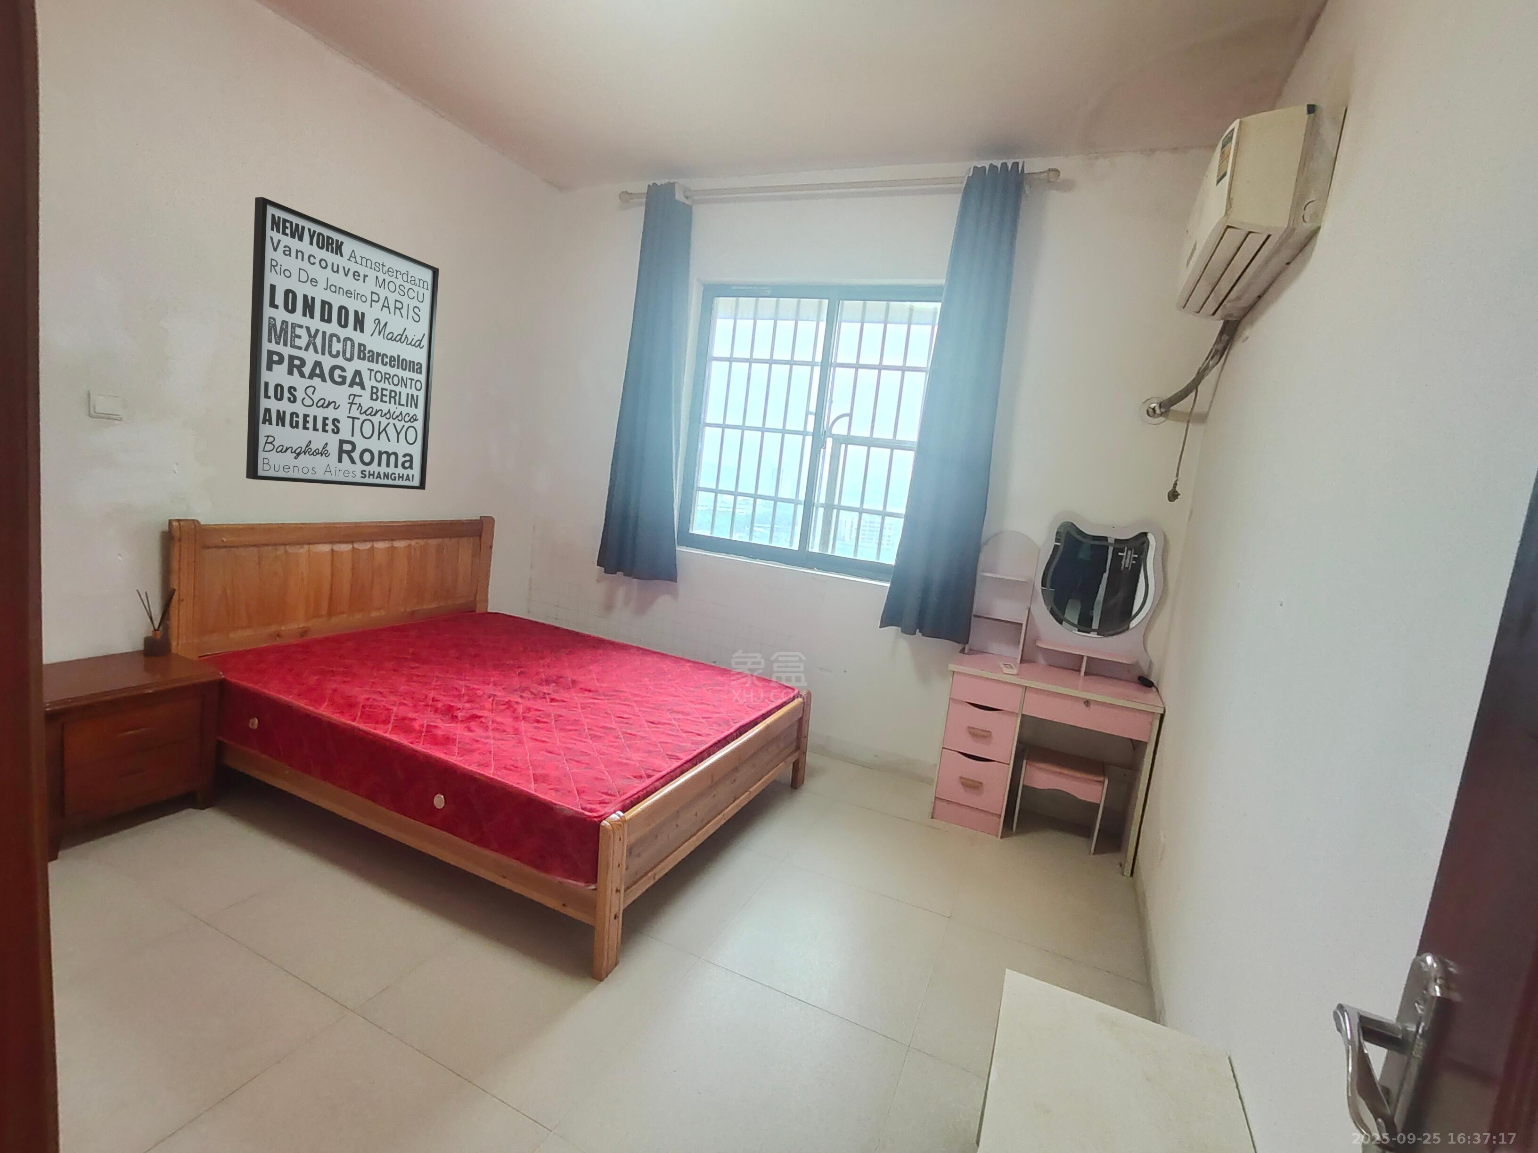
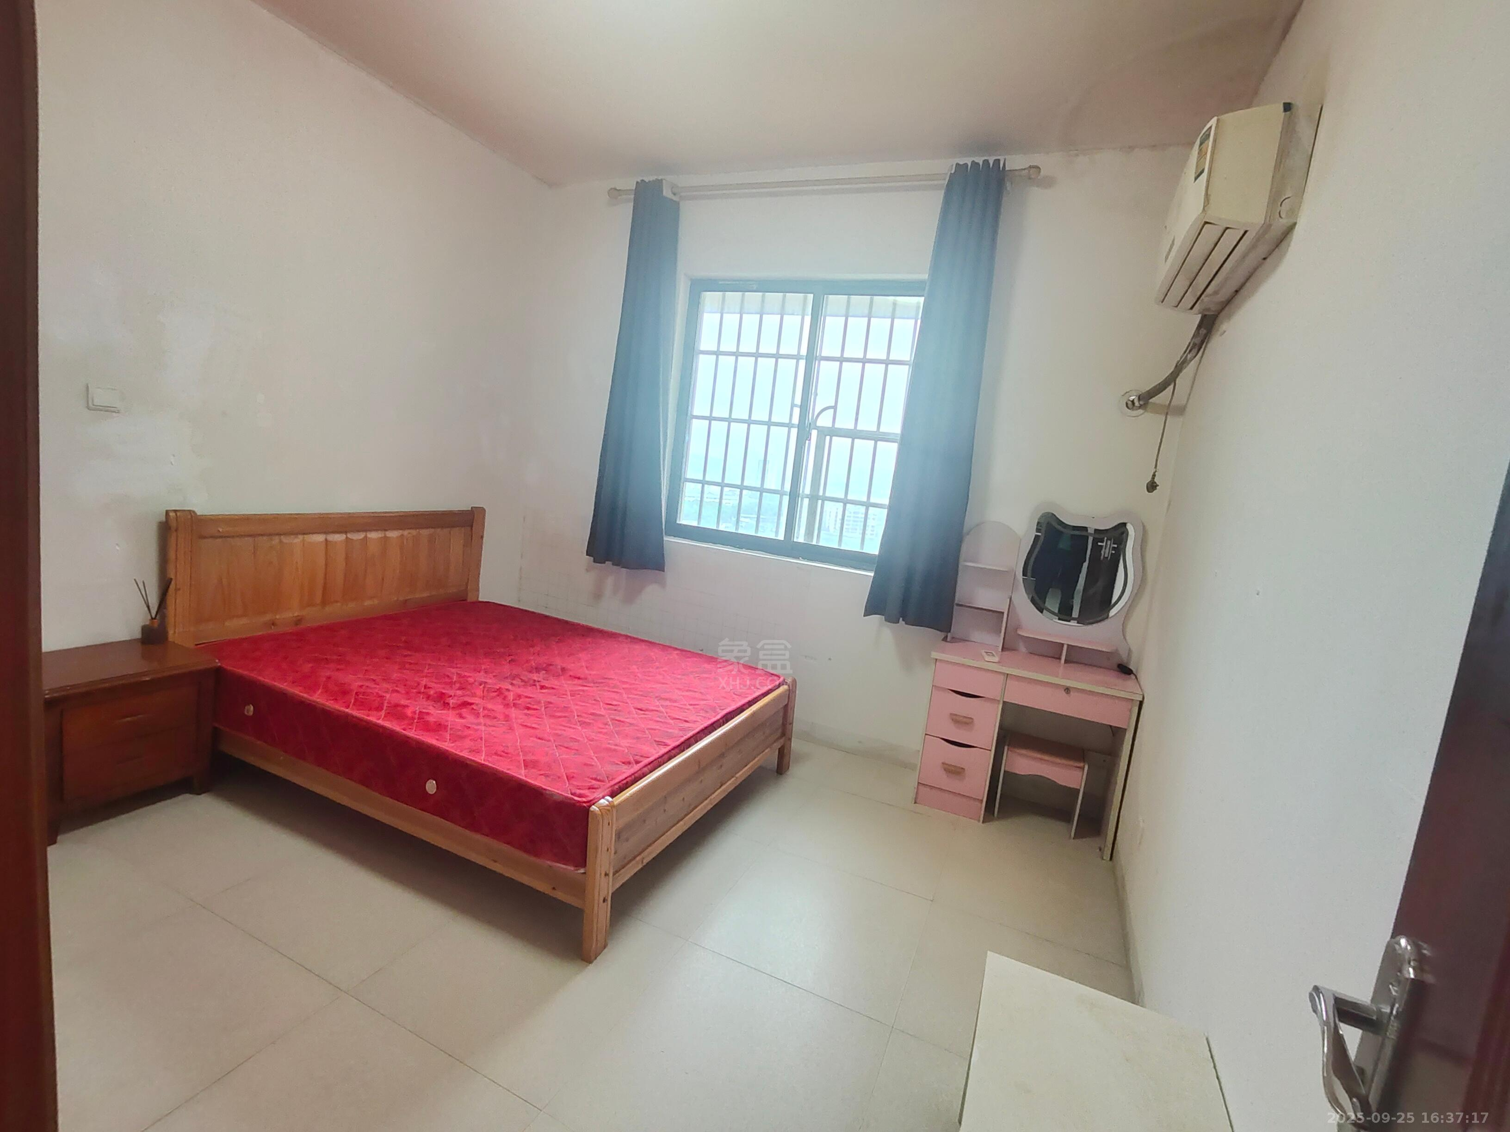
- wall art [246,196,440,491]
